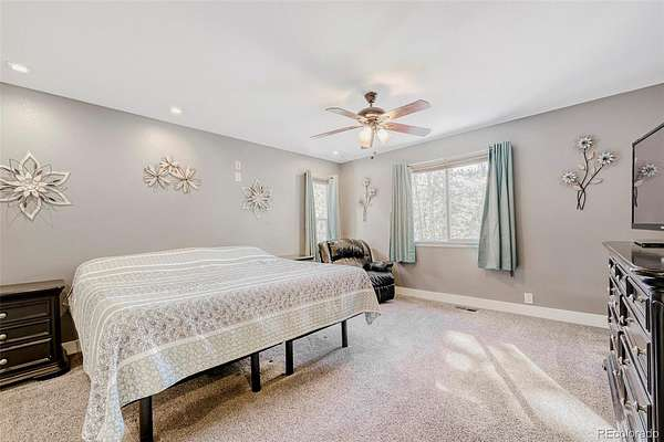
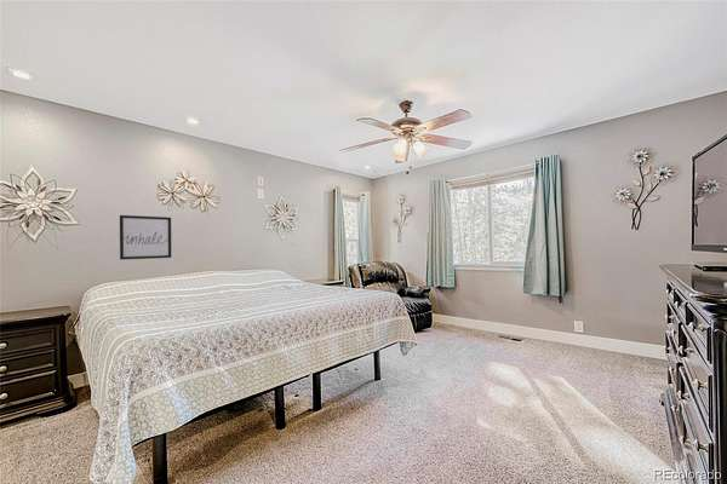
+ wall art [119,214,172,261]
